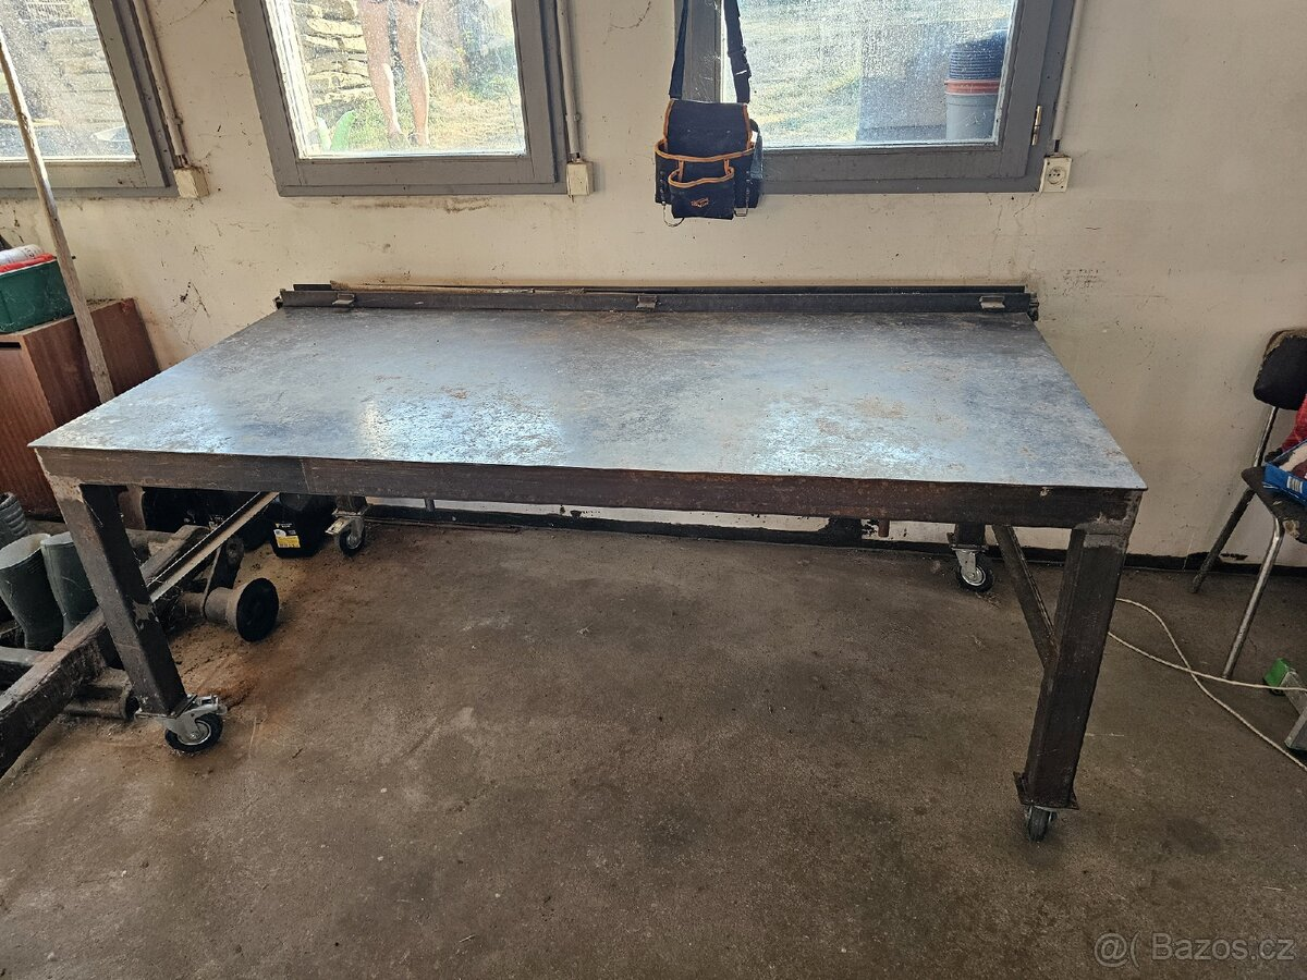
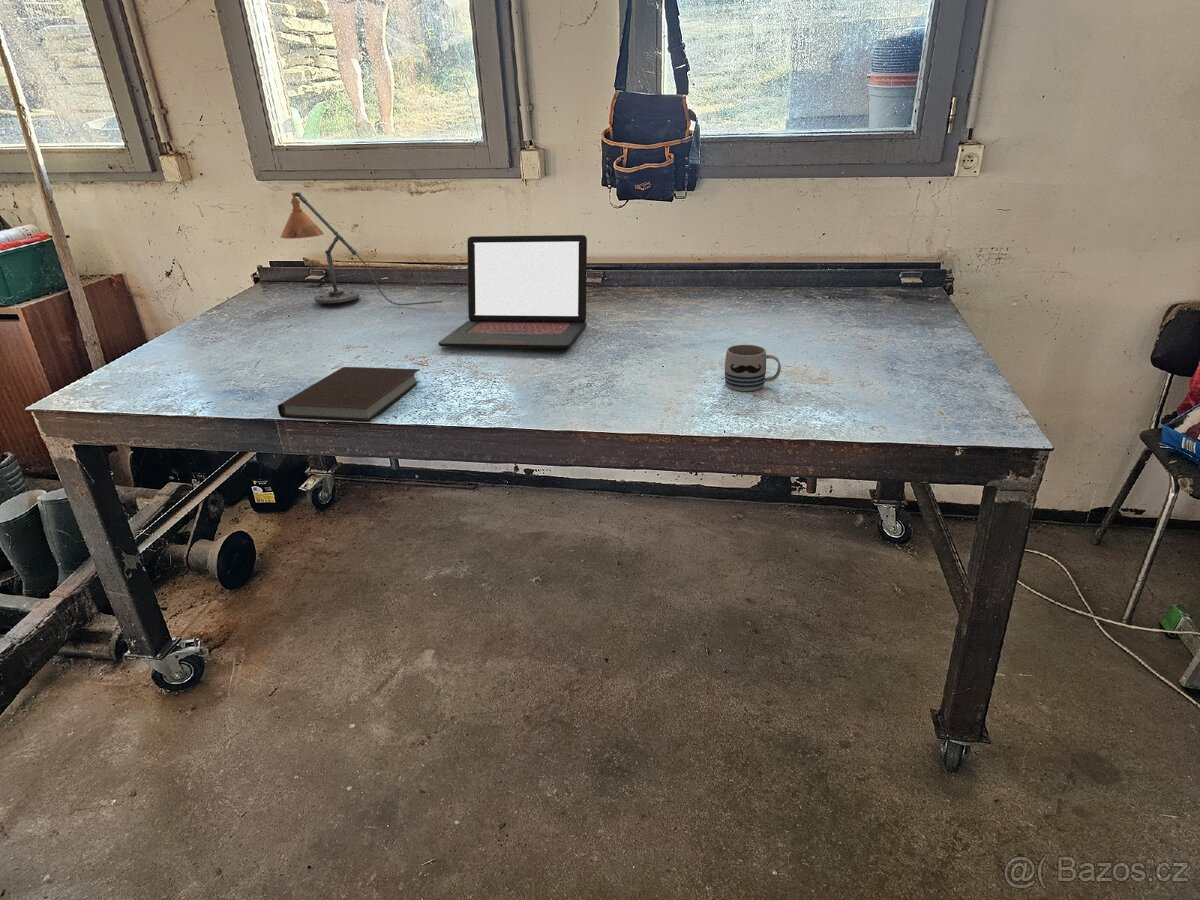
+ desk lamp [279,191,443,306]
+ laptop [437,234,588,350]
+ mug [724,344,782,392]
+ notebook [277,366,421,423]
